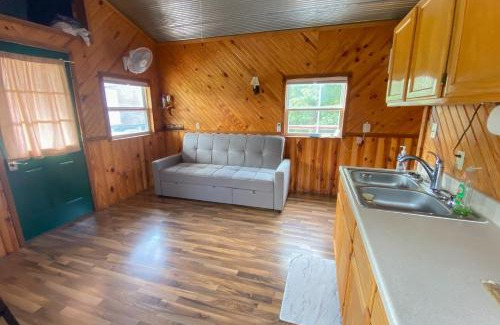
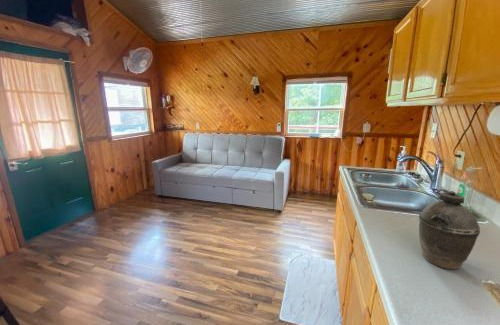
+ kettle [418,190,481,270]
